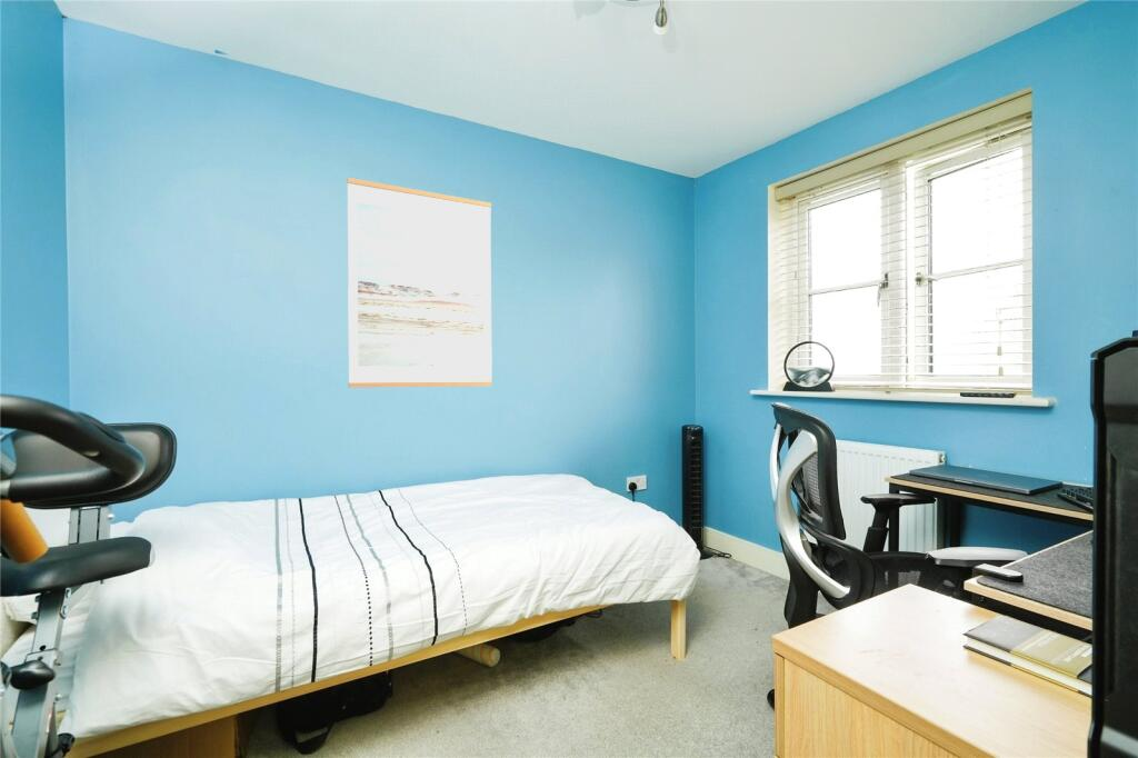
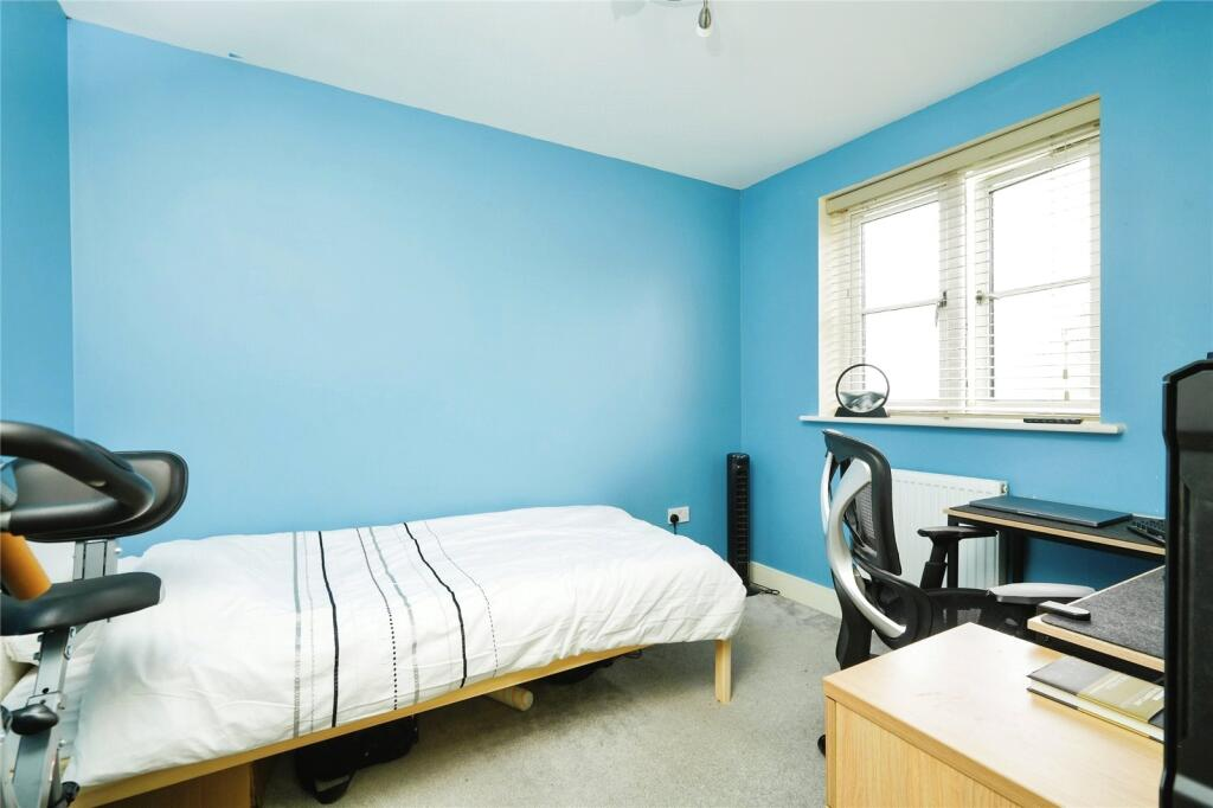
- wall art [347,177,493,389]
